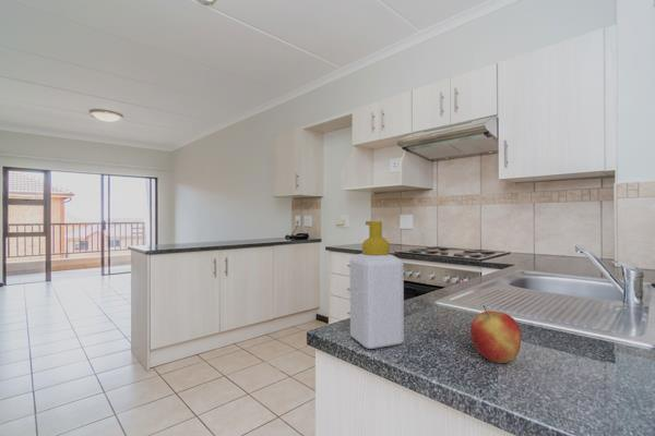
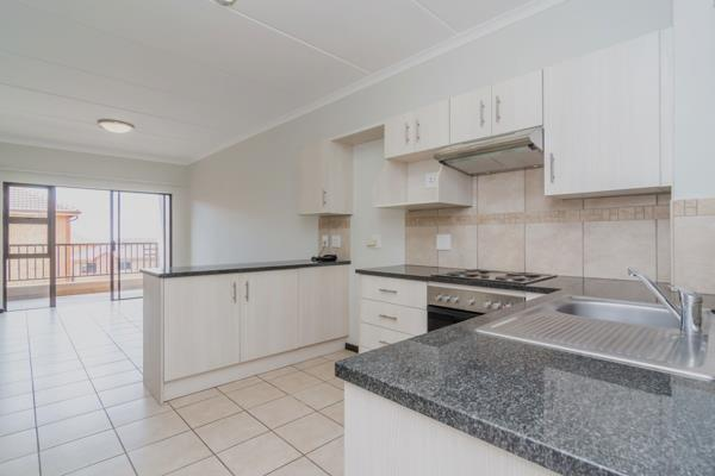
- apple [469,304,522,364]
- soap bottle [349,220,405,350]
